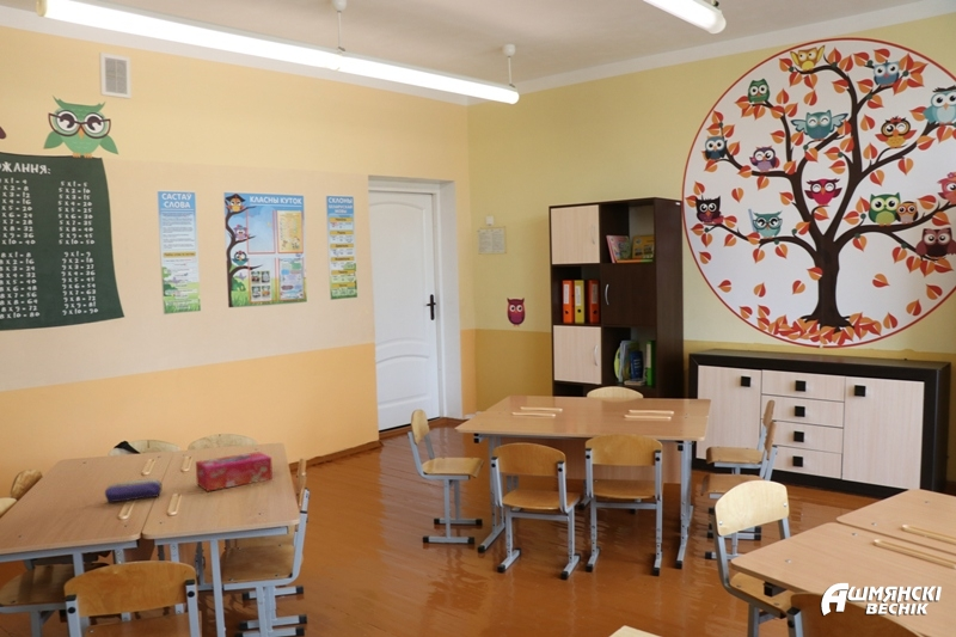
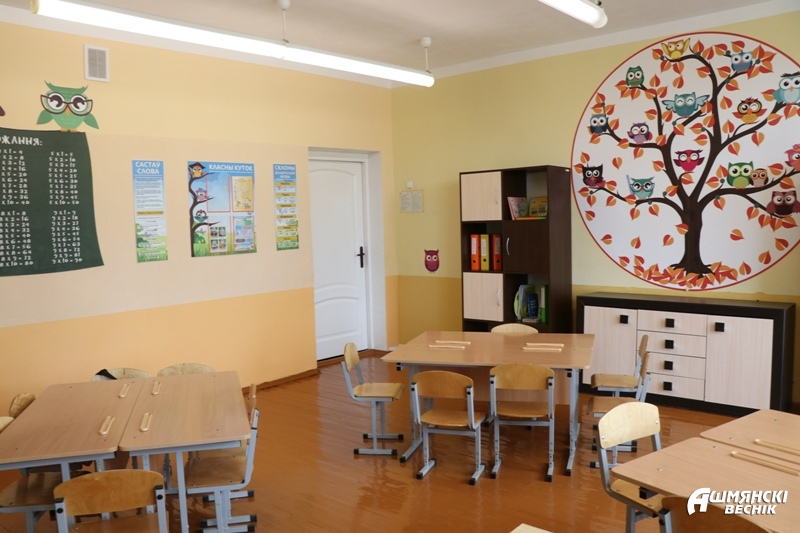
- pencil case [104,478,164,503]
- tissue box [195,451,274,492]
